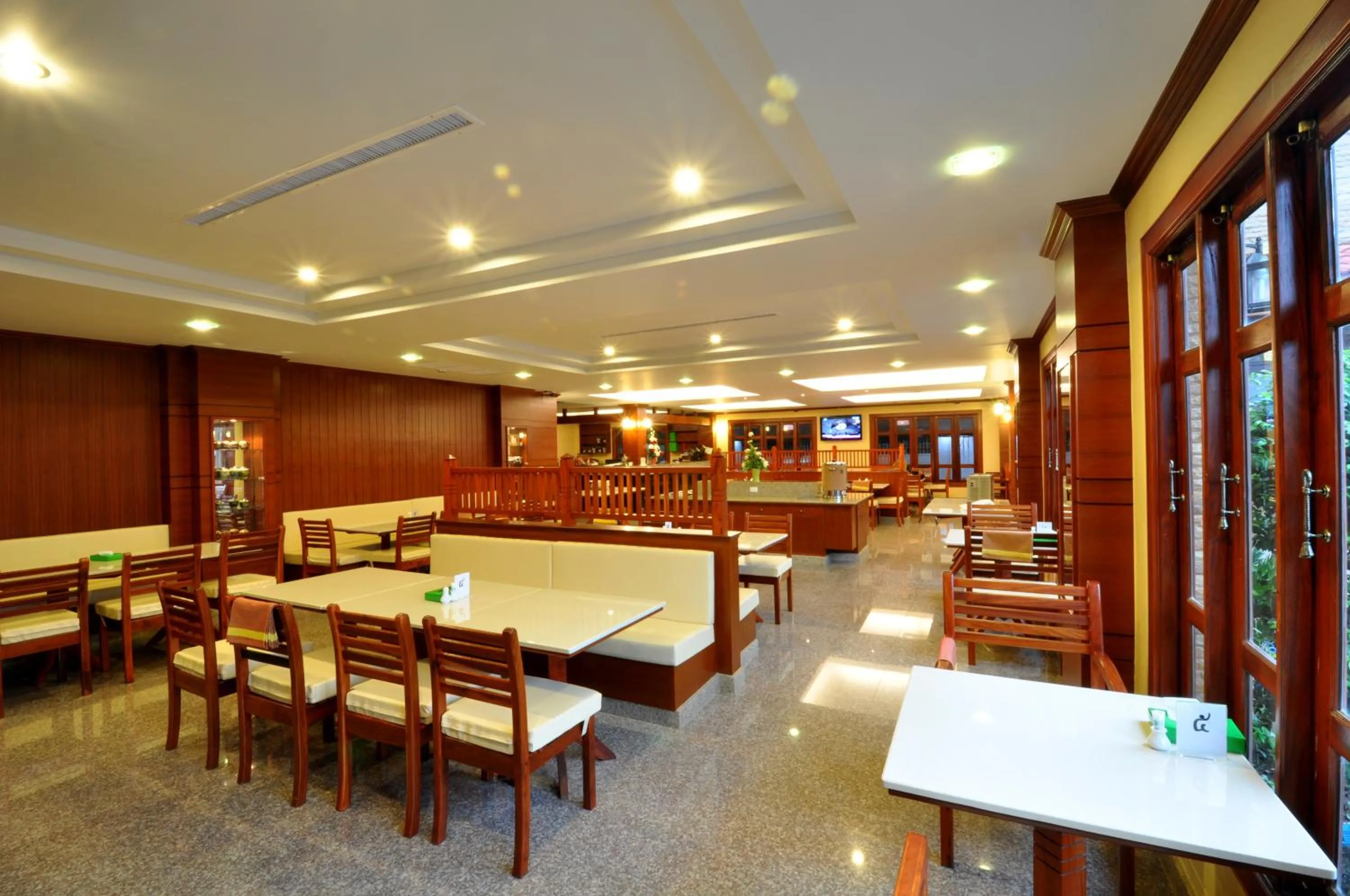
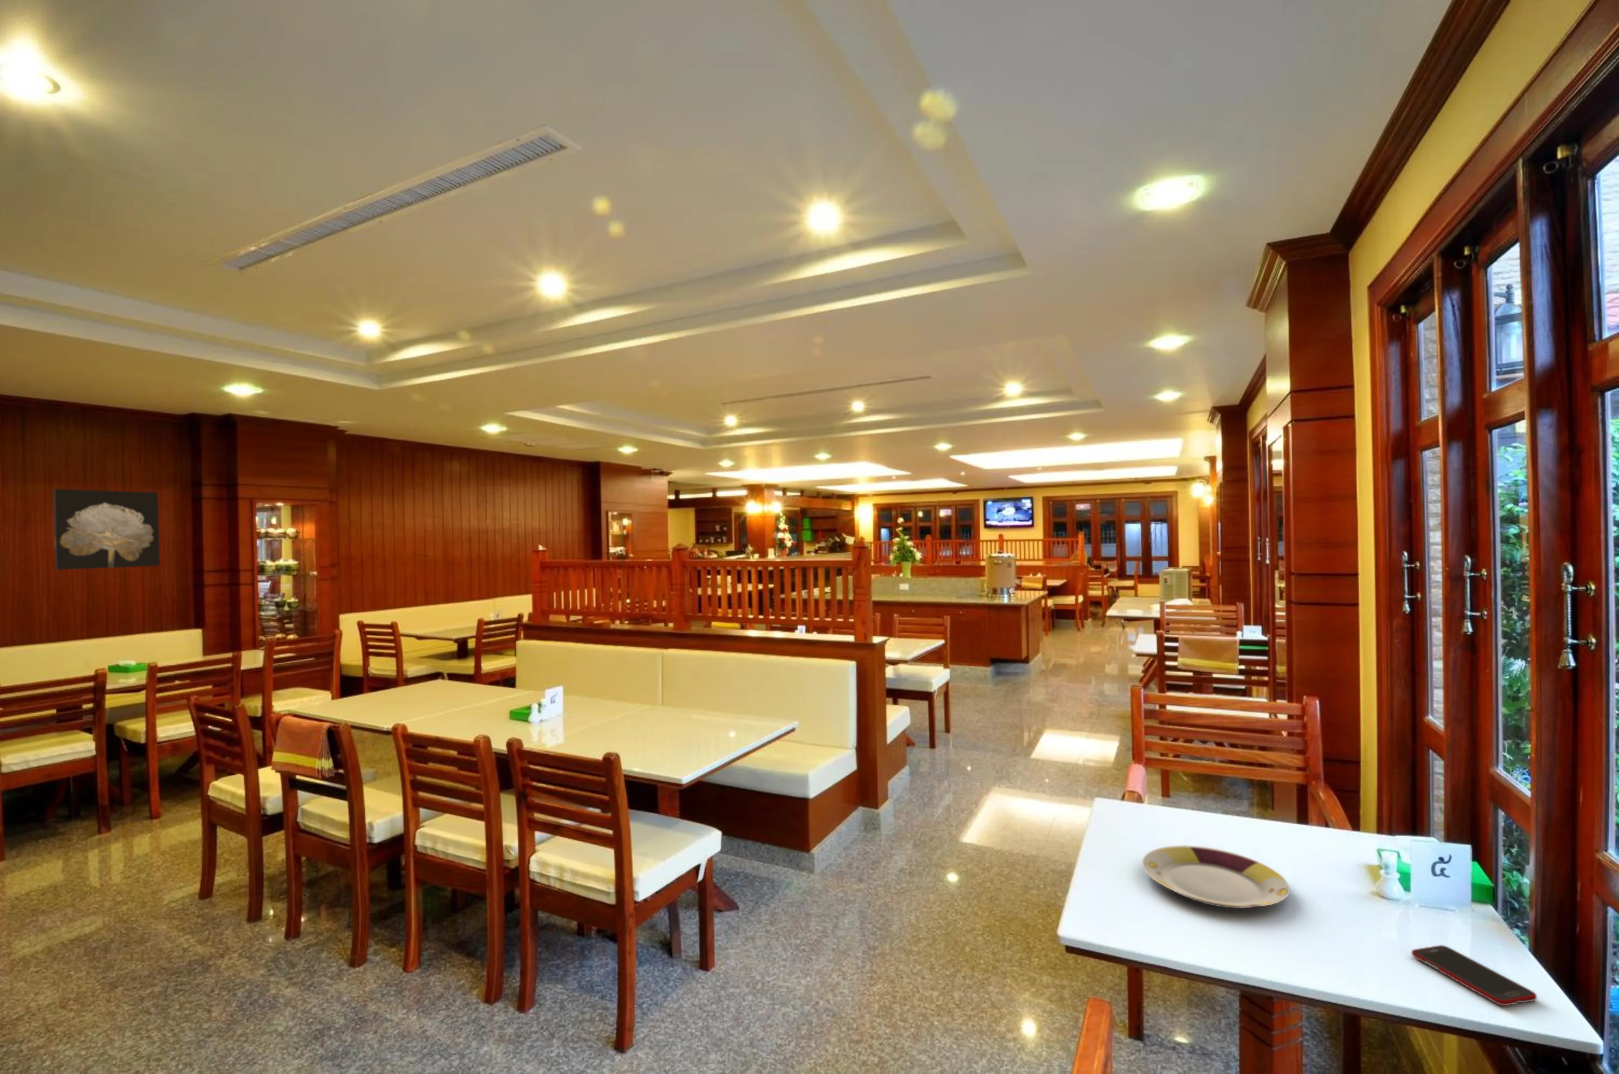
+ wall art [53,489,161,571]
+ plate [1142,845,1290,909]
+ cell phone [1412,945,1537,1006]
